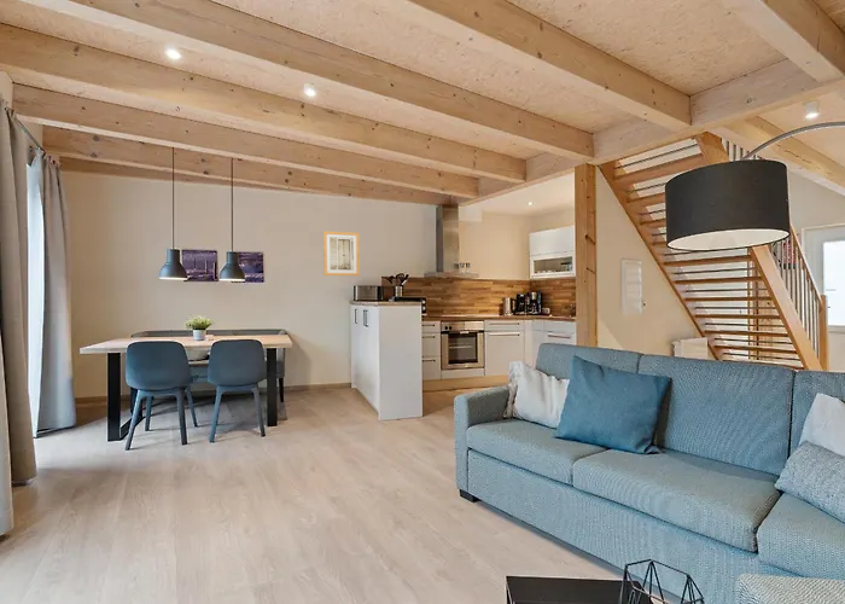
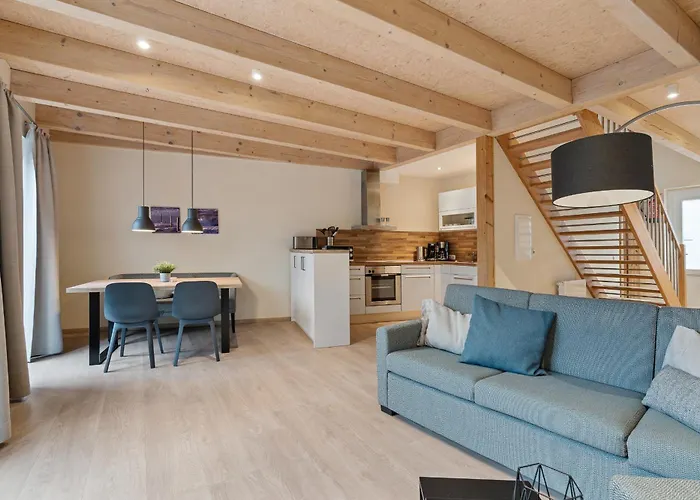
- wall art [322,231,361,277]
